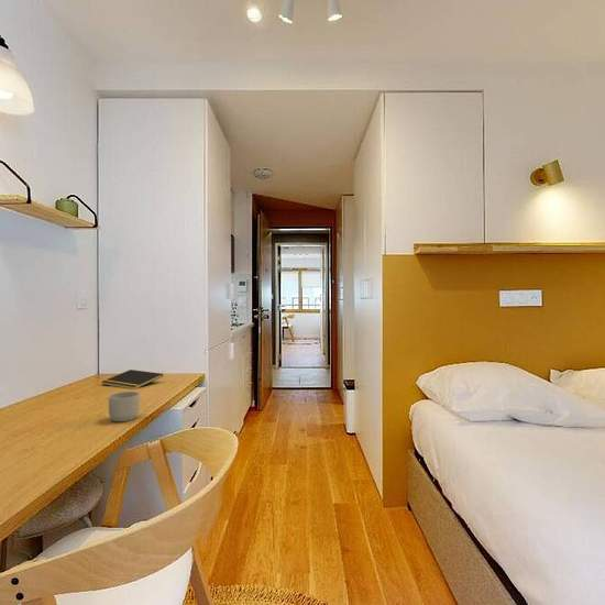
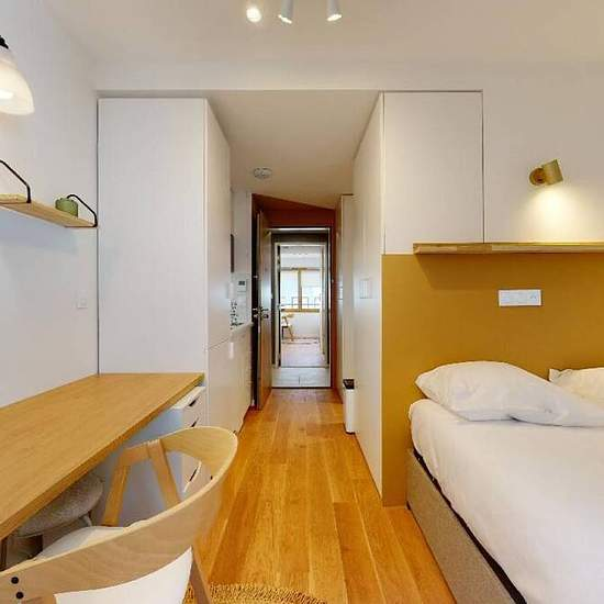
- notepad [101,369,164,391]
- mug [107,391,141,422]
